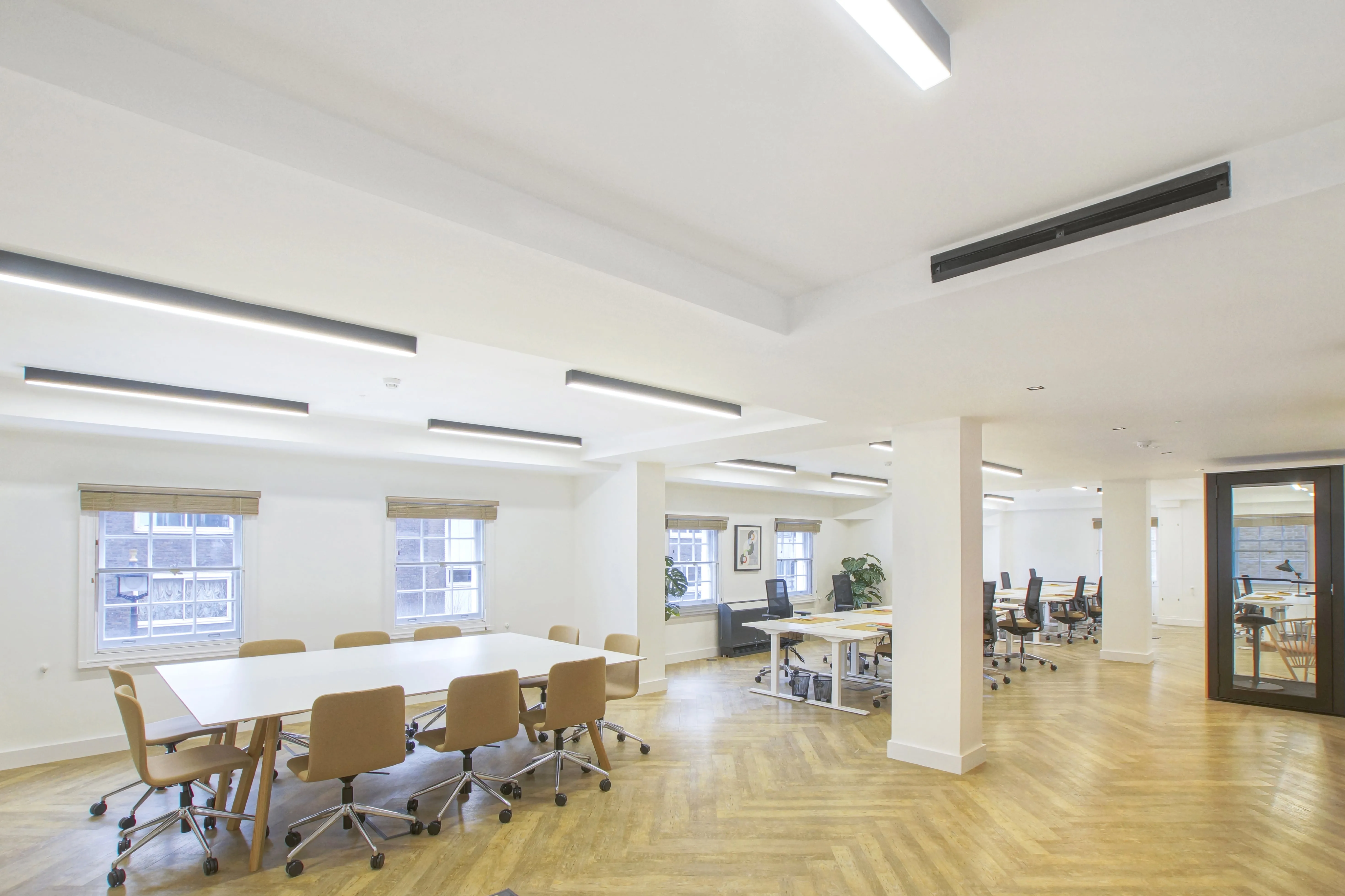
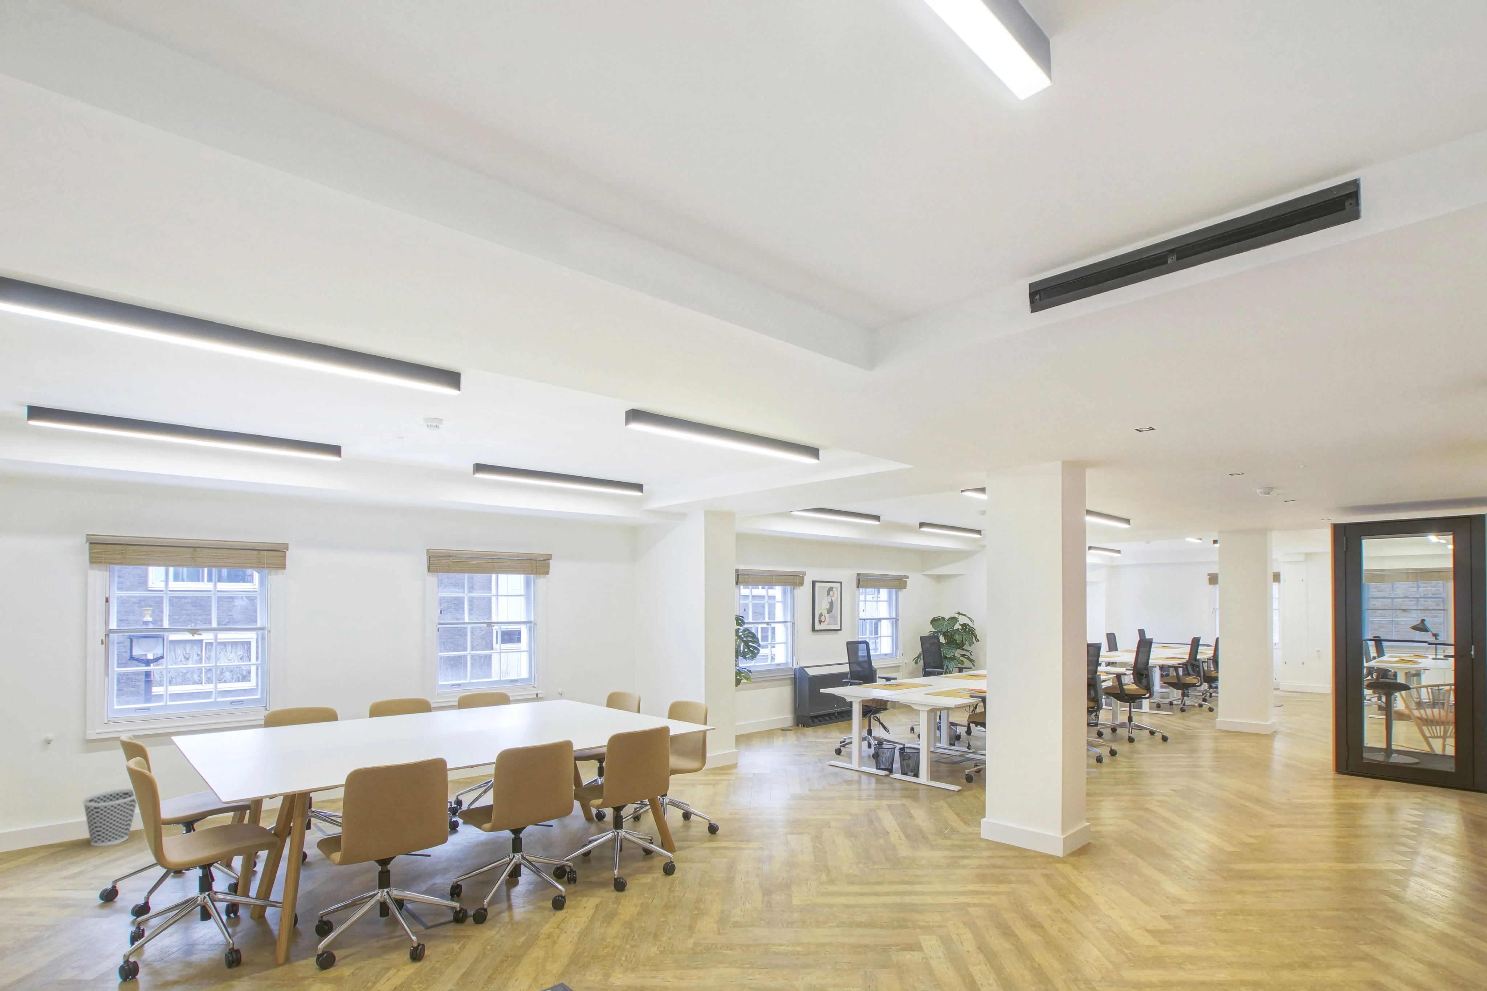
+ wastebasket [82,789,137,846]
